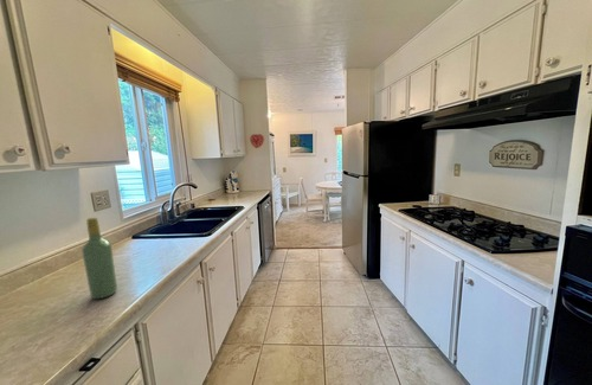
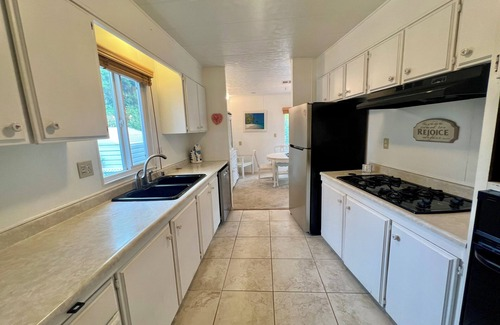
- wine bottle [81,217,118,300]
